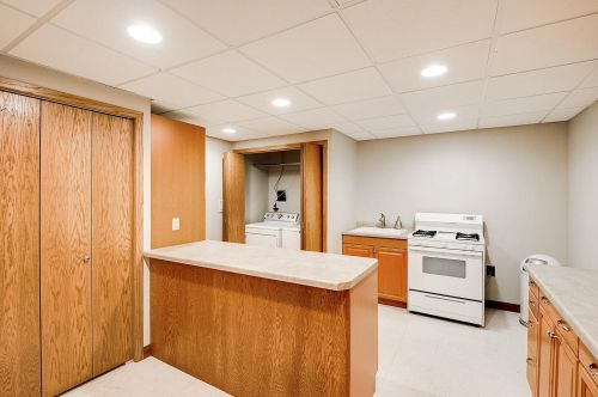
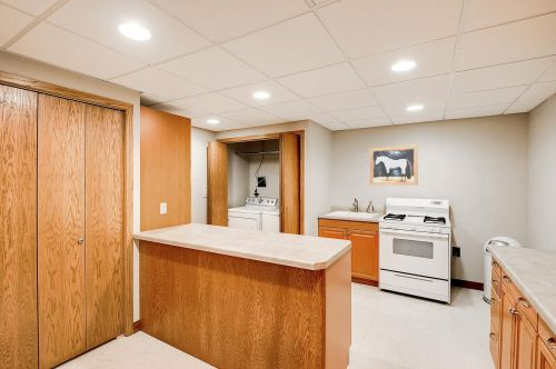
+ wall art [368,144,419,186]
